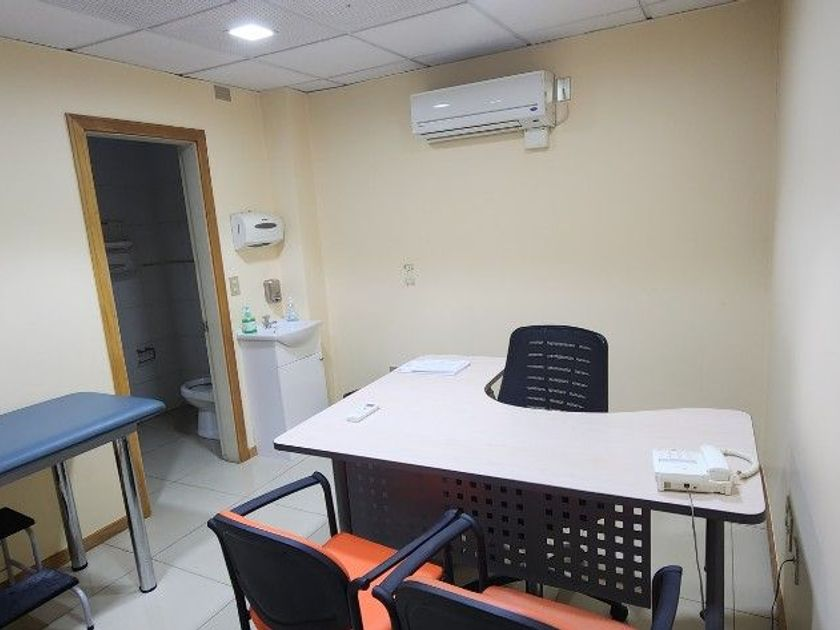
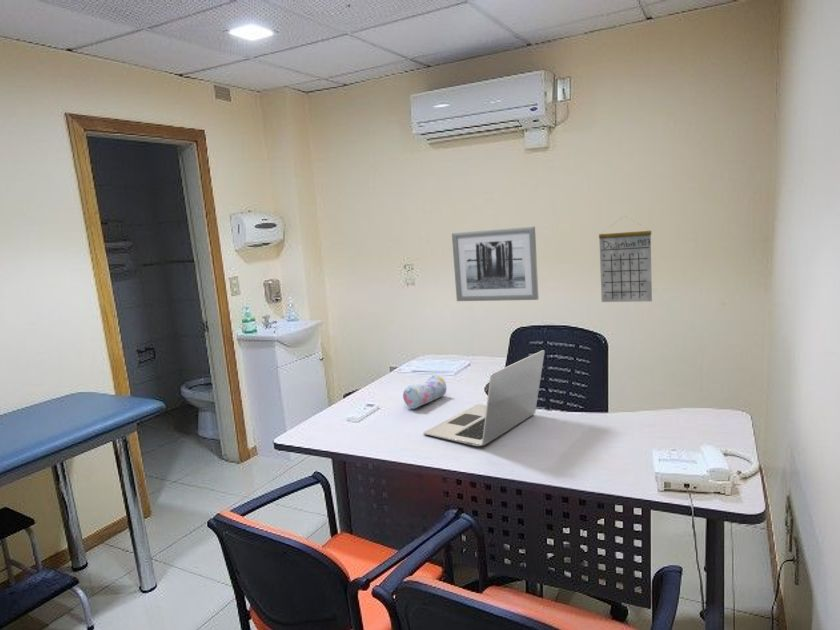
+ pencil case [402,374,448,410]
+ laptop [422,349,546,447]
+ wall art [451,226,540,302]
+ calendar [598,215,653,303]
